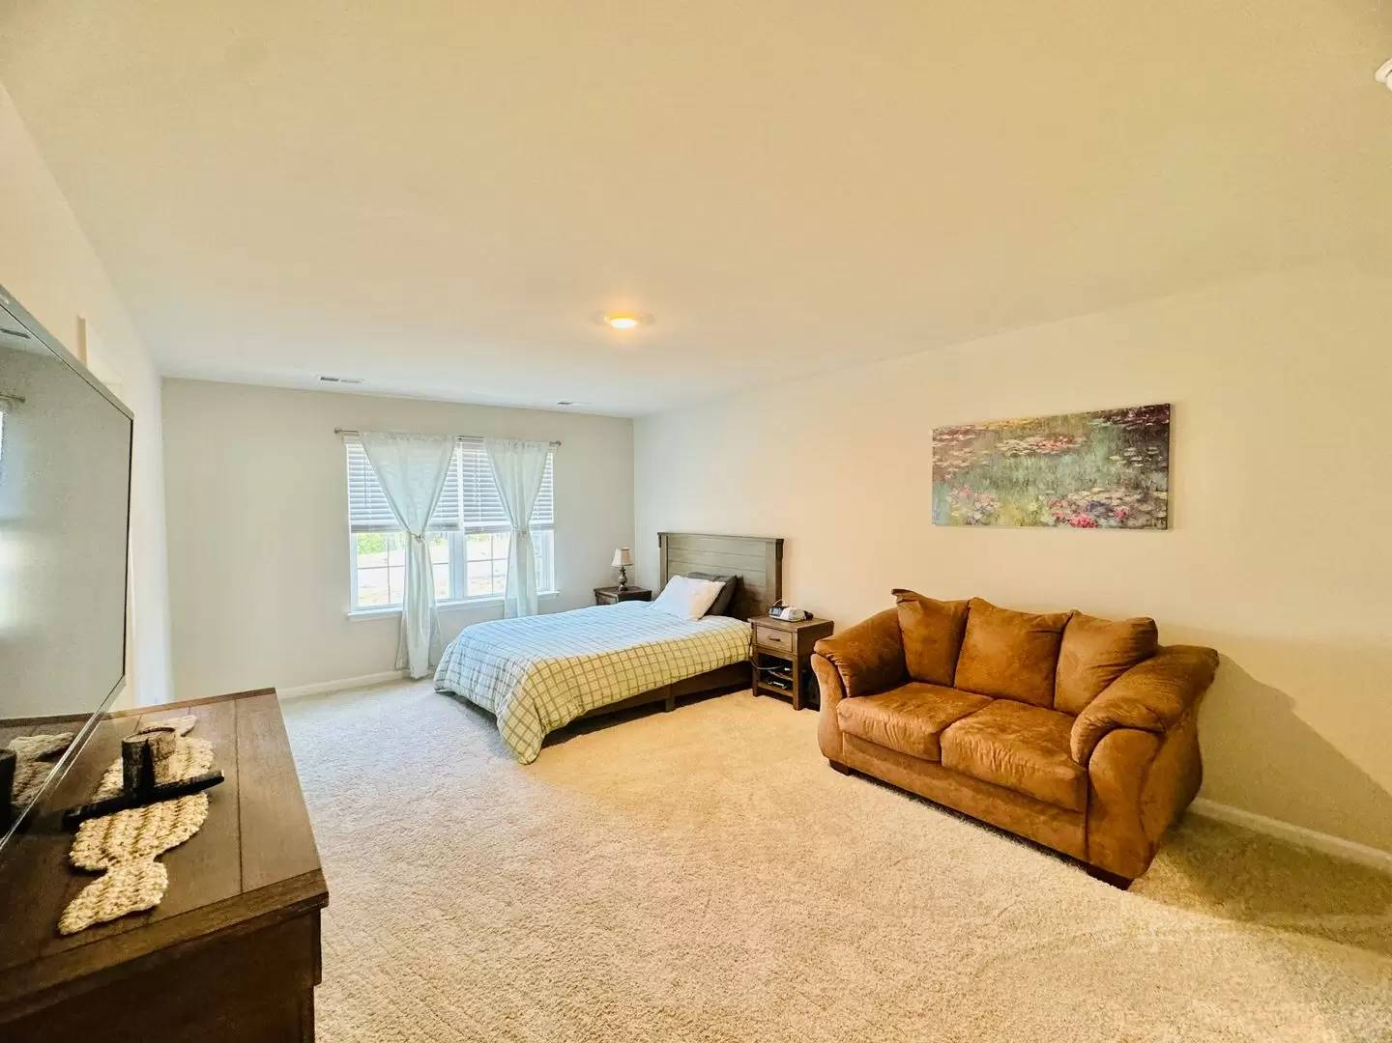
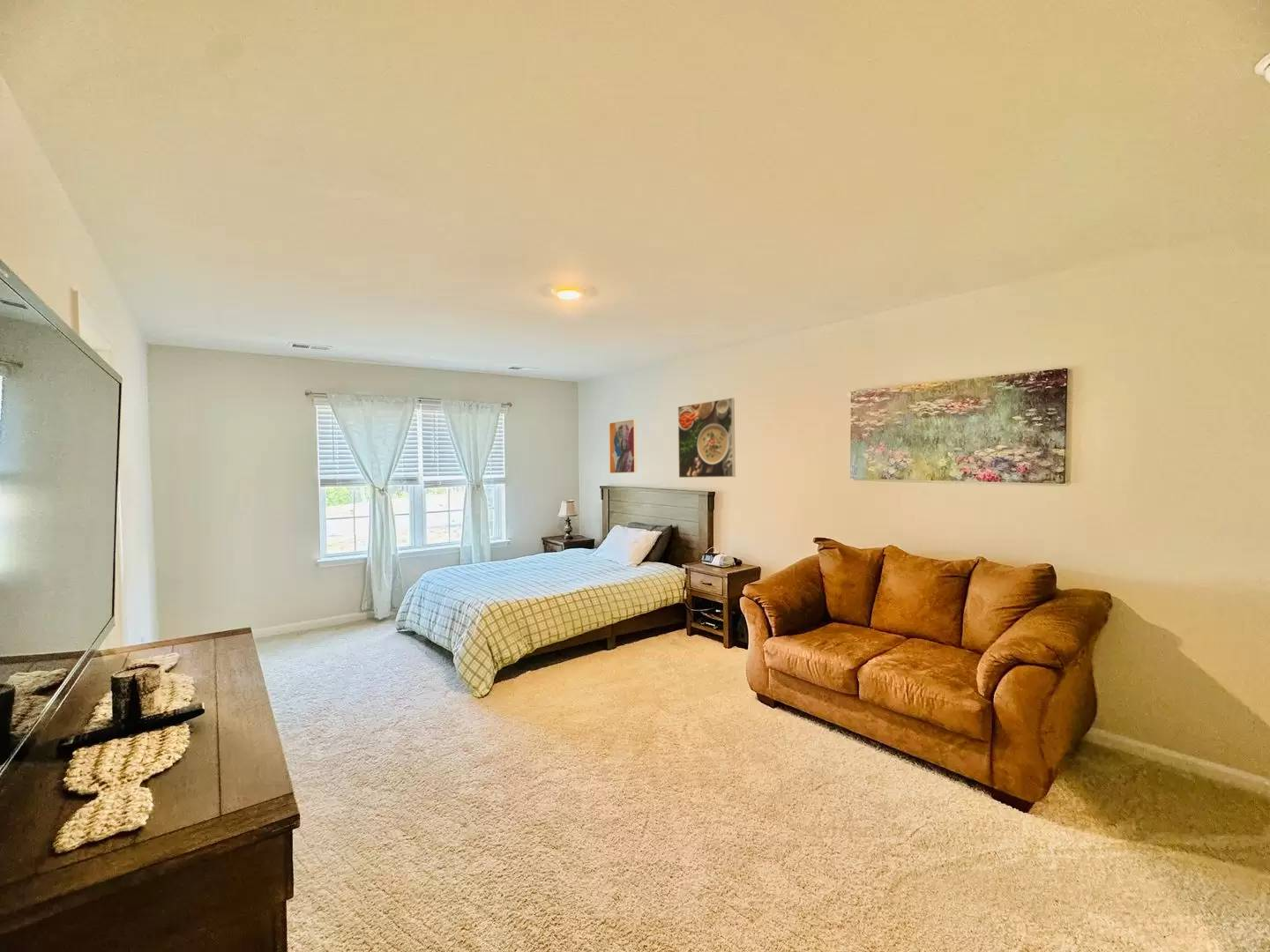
+ wall art [608,418,638,474]
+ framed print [677,397,736,479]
